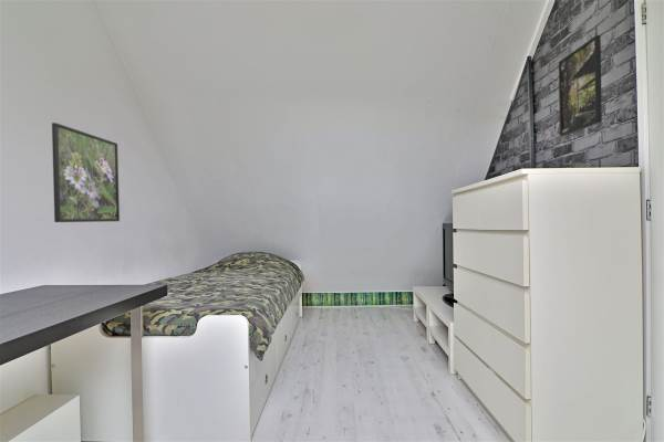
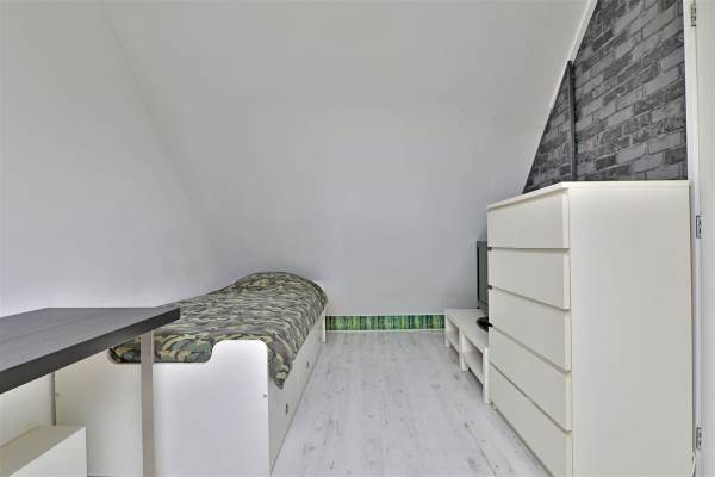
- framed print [558,34,603,137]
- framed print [51,122,121,223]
